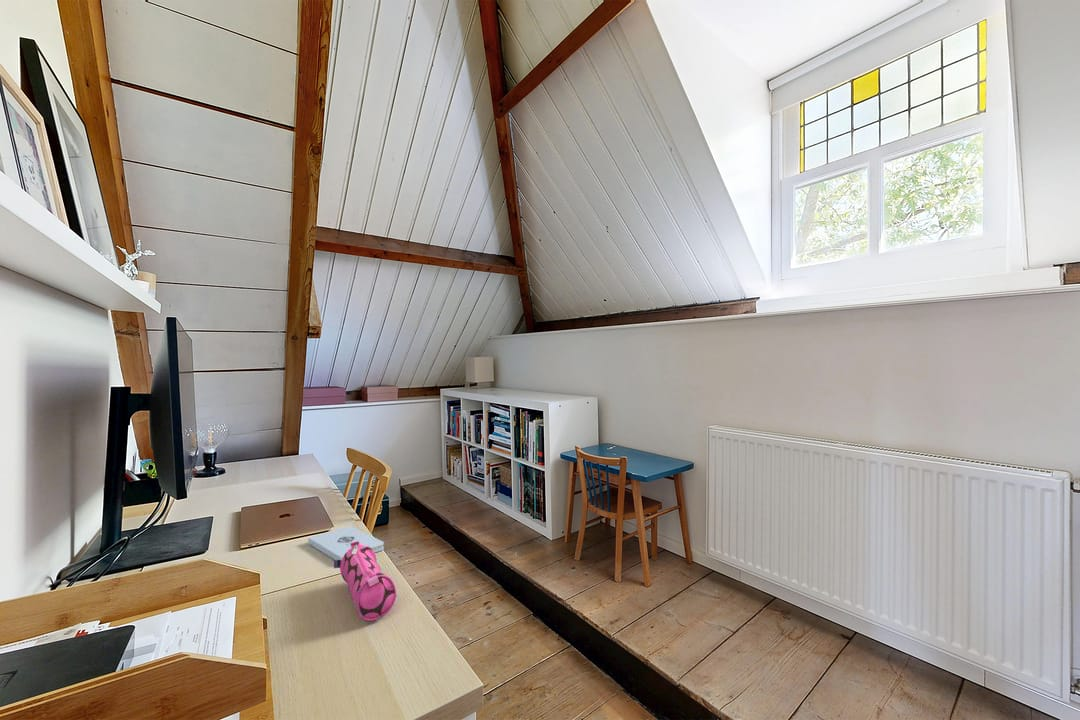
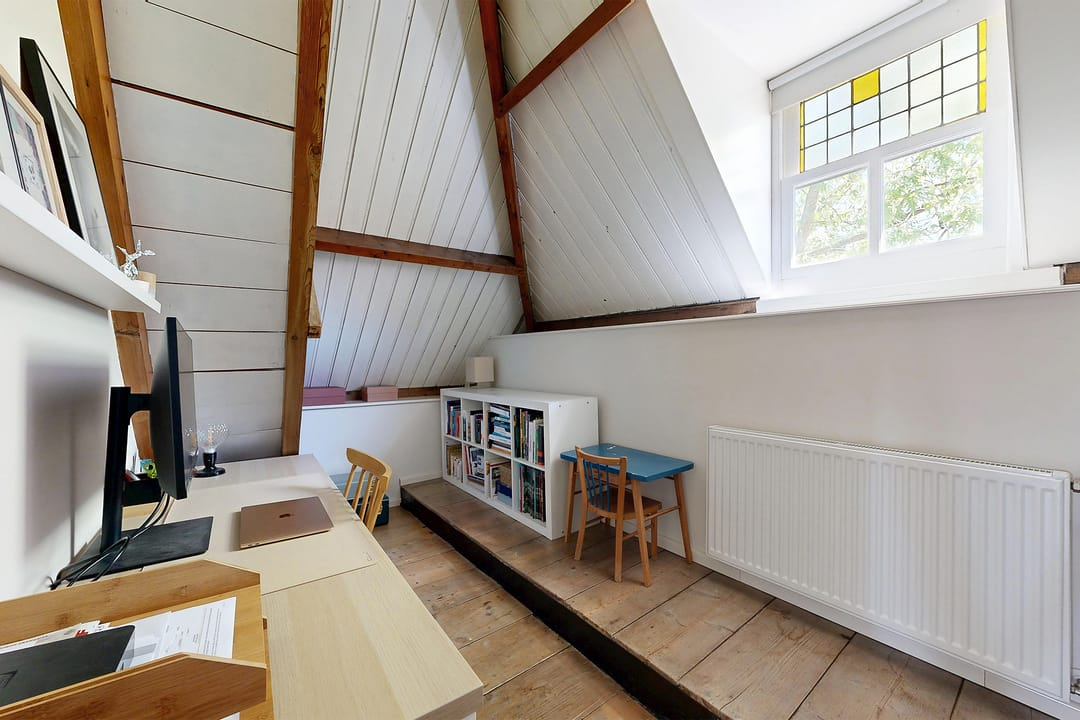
- notepad [307,526,385,560]
- pencil case [333,541,397,622]
